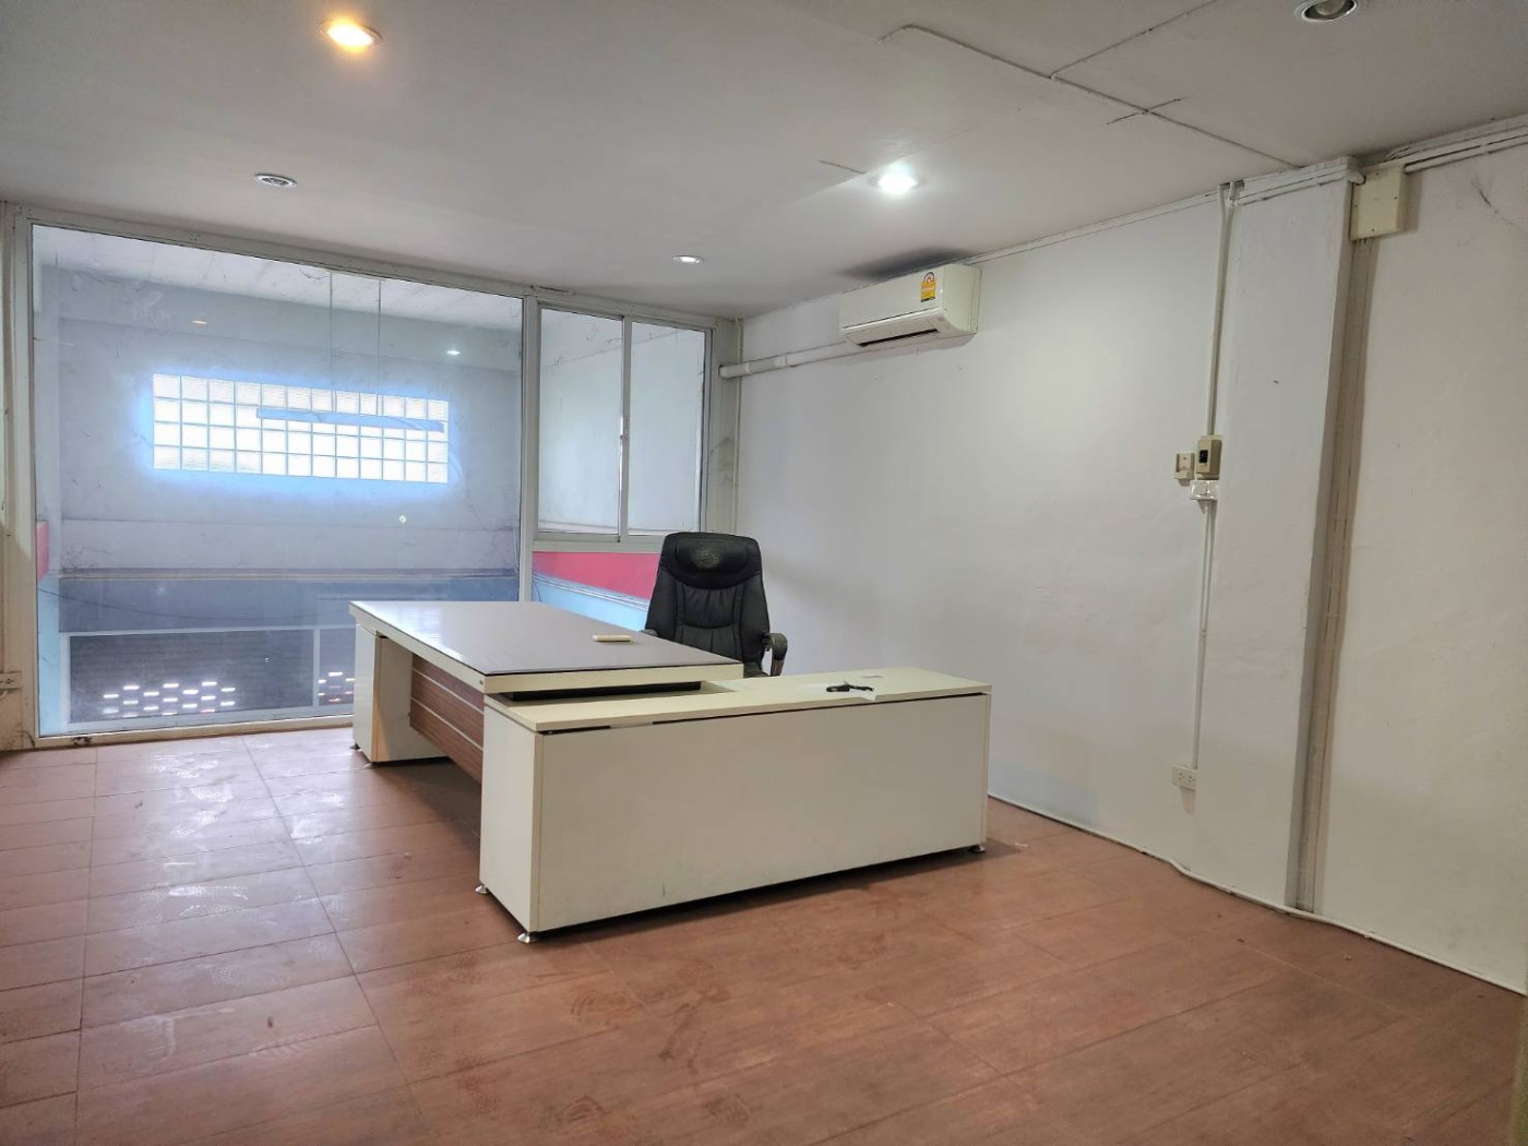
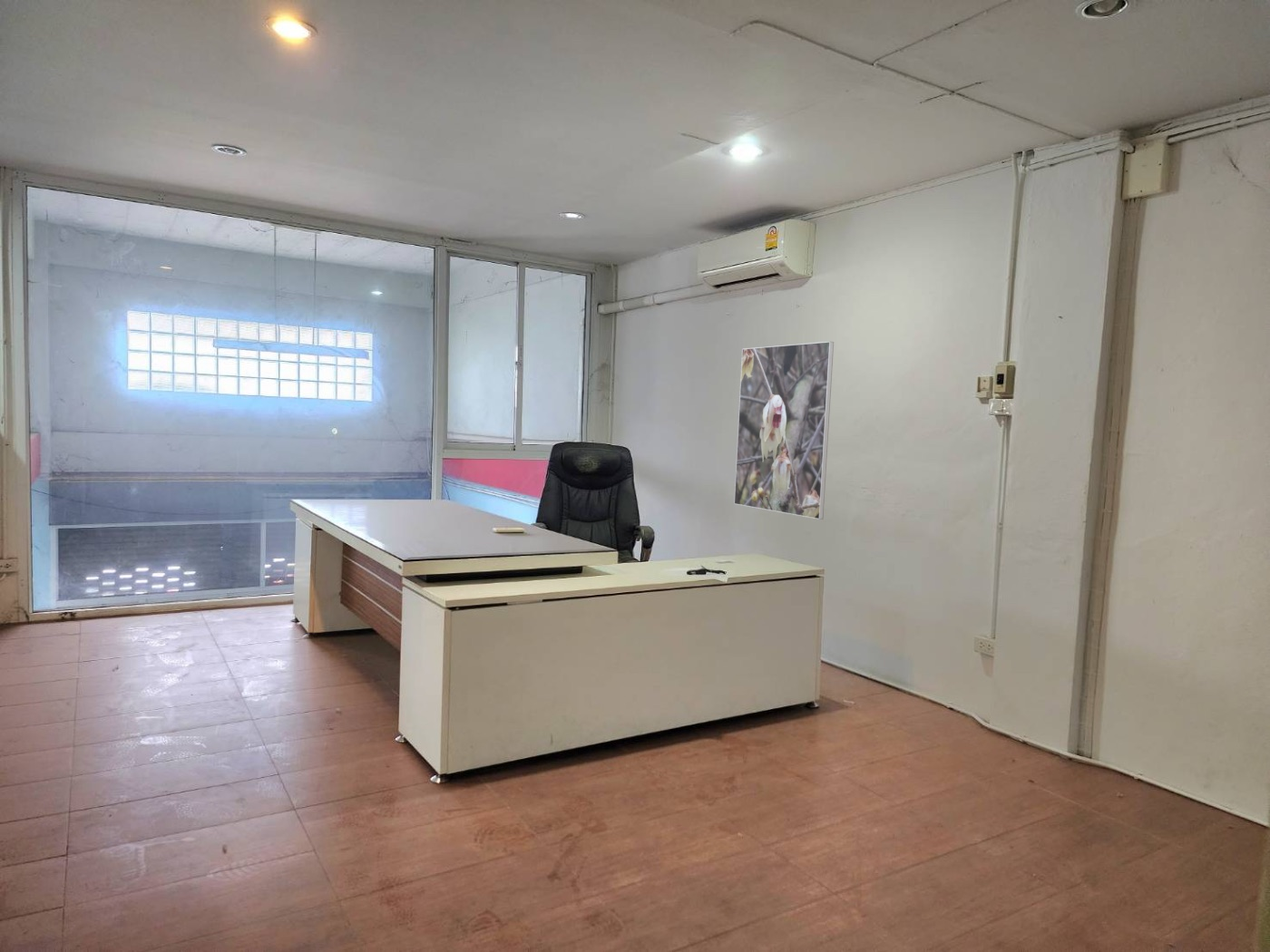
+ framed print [733,341,835,520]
